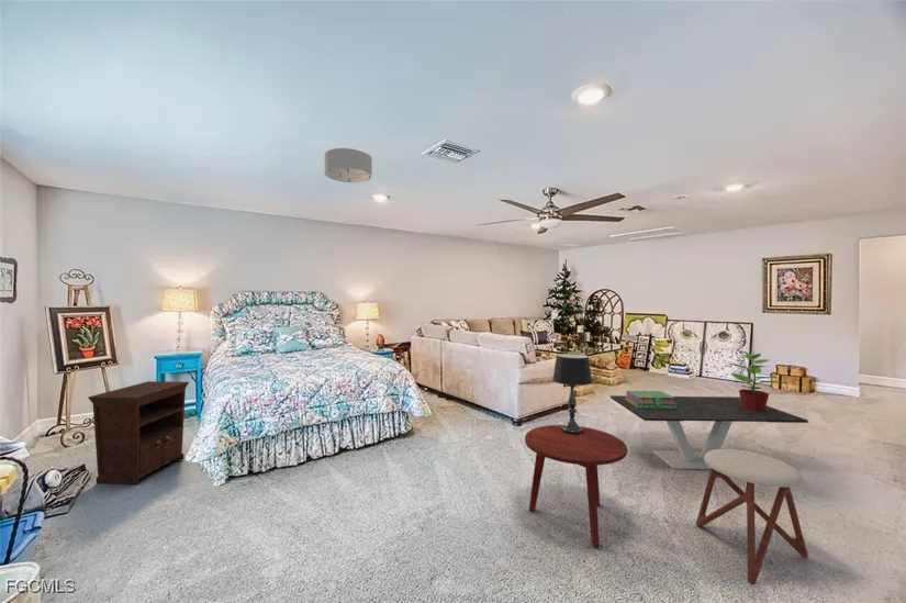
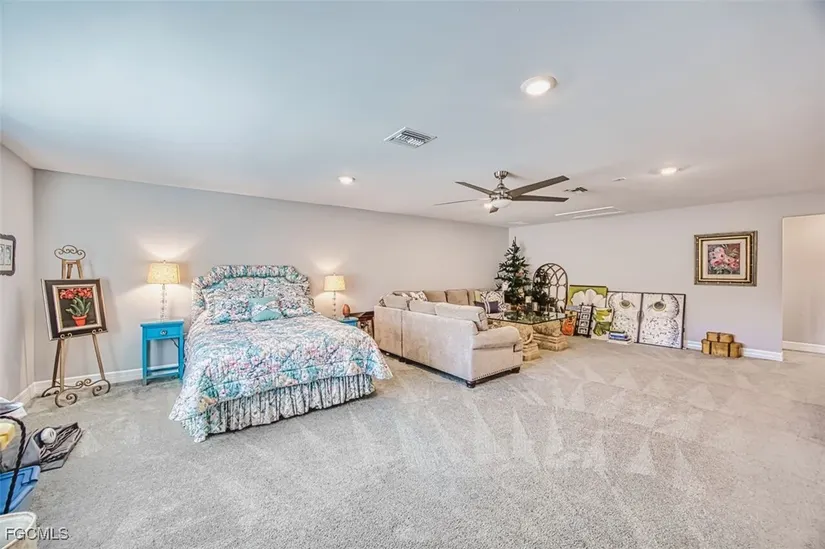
- coffee table [609,394,809,470]
- side table [524,424,628,548]
- stool [695,448,809,585]
- table lamp [551,353,594,434]
- potted plant [727,349,787,412]
- stack of books [625,390,678,409]
- ceiling light [324,147,373,183]
- nightstand [87,380,190,485]
